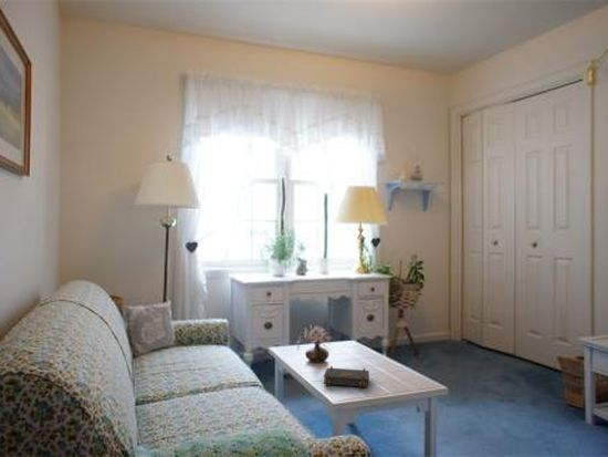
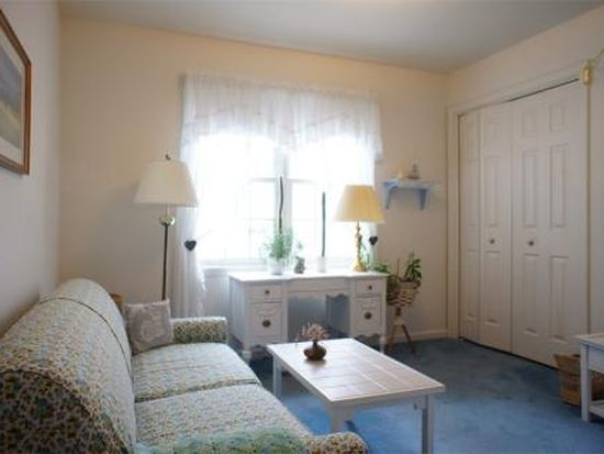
- book [322,365,370,388]
